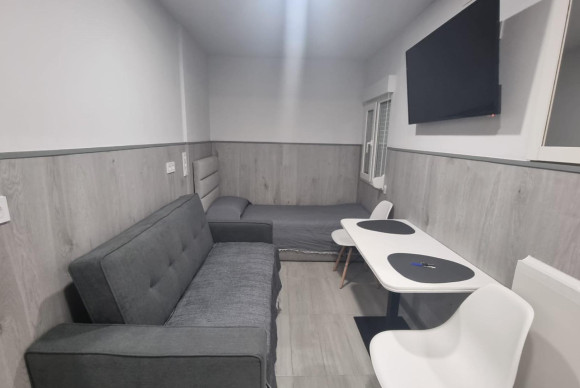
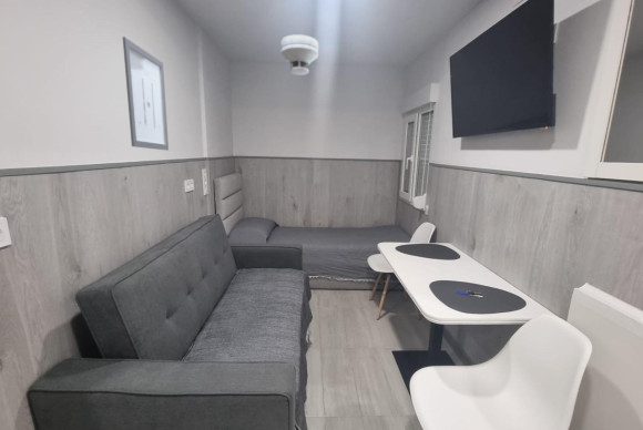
+ smoke detector [280,33,319,76]
+ wall art [122,35,170,152]
